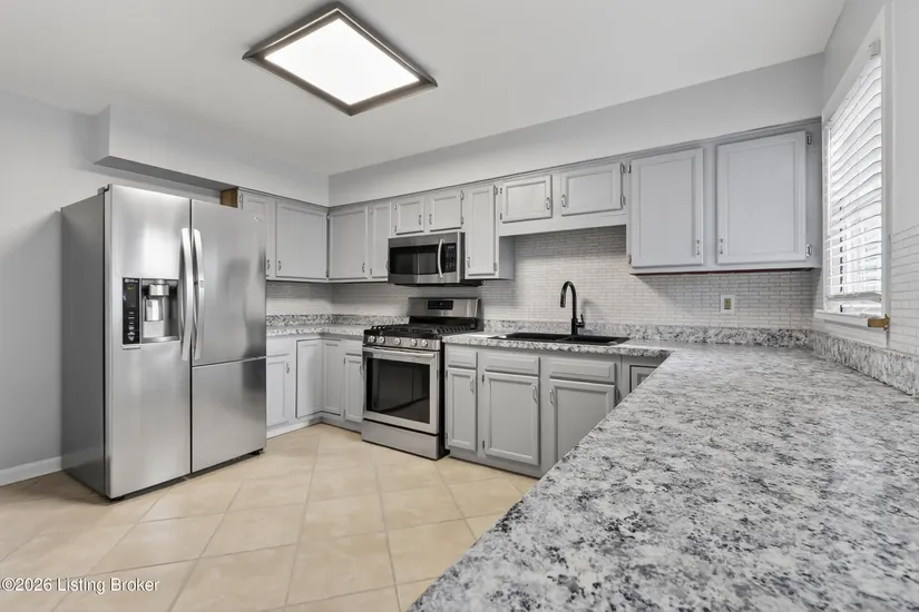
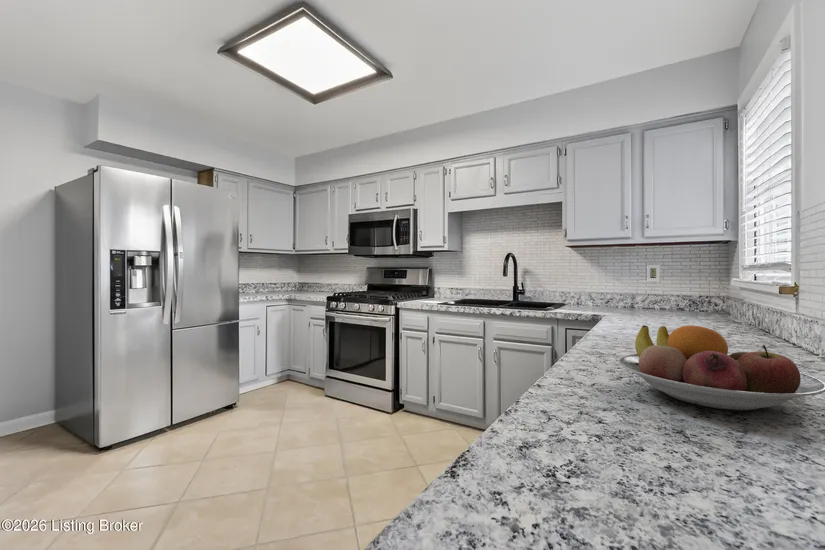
+ fruit bowl [618,324,825,411]
